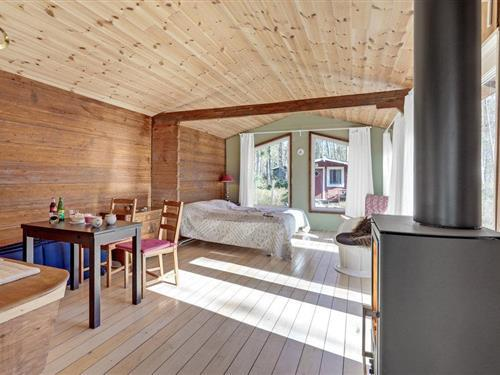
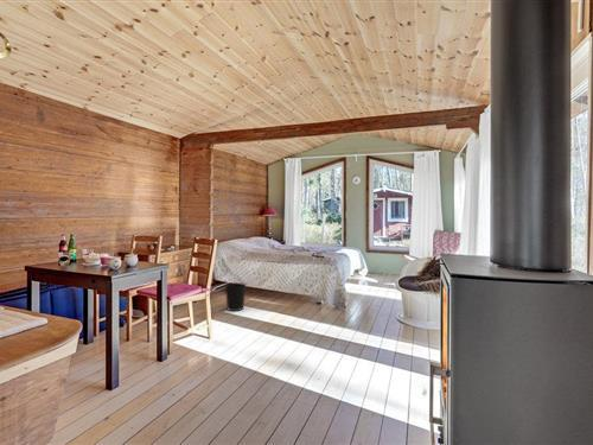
+ wastebasket [224,281,247,312]
